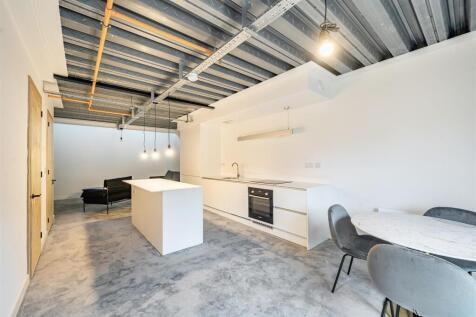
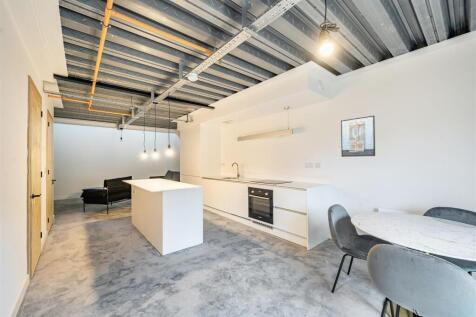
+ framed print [340,115,376,158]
